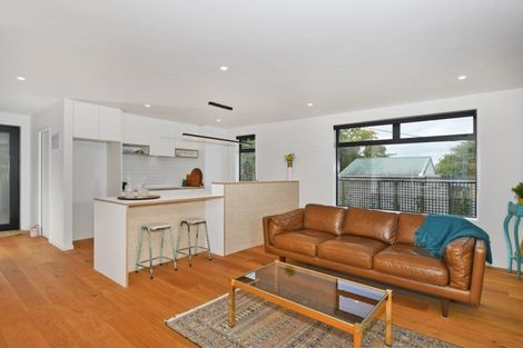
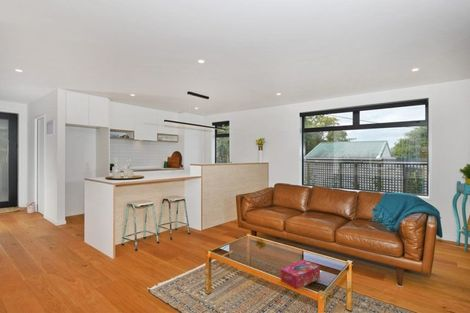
+ tissue box [280,259,321,290]
